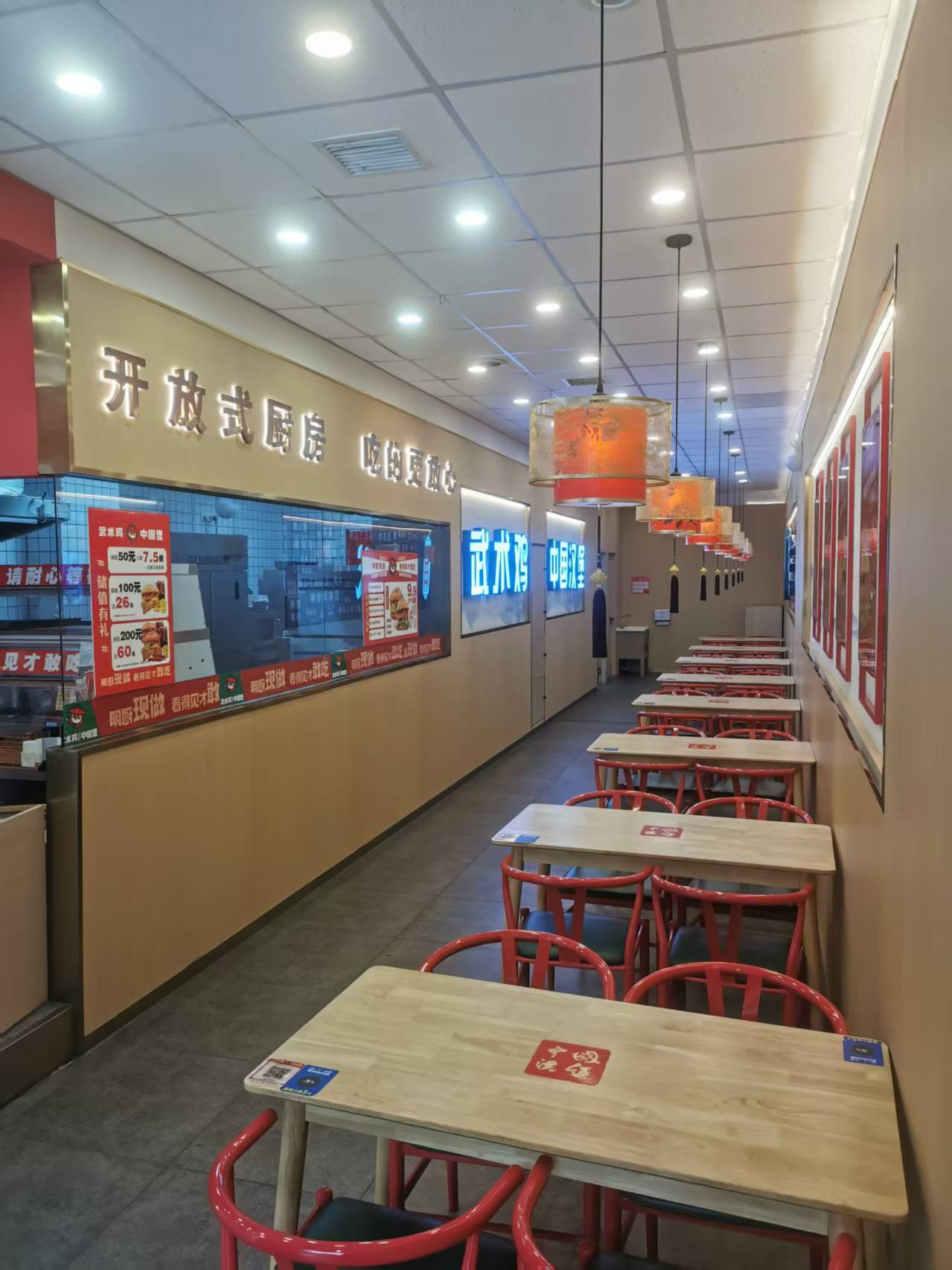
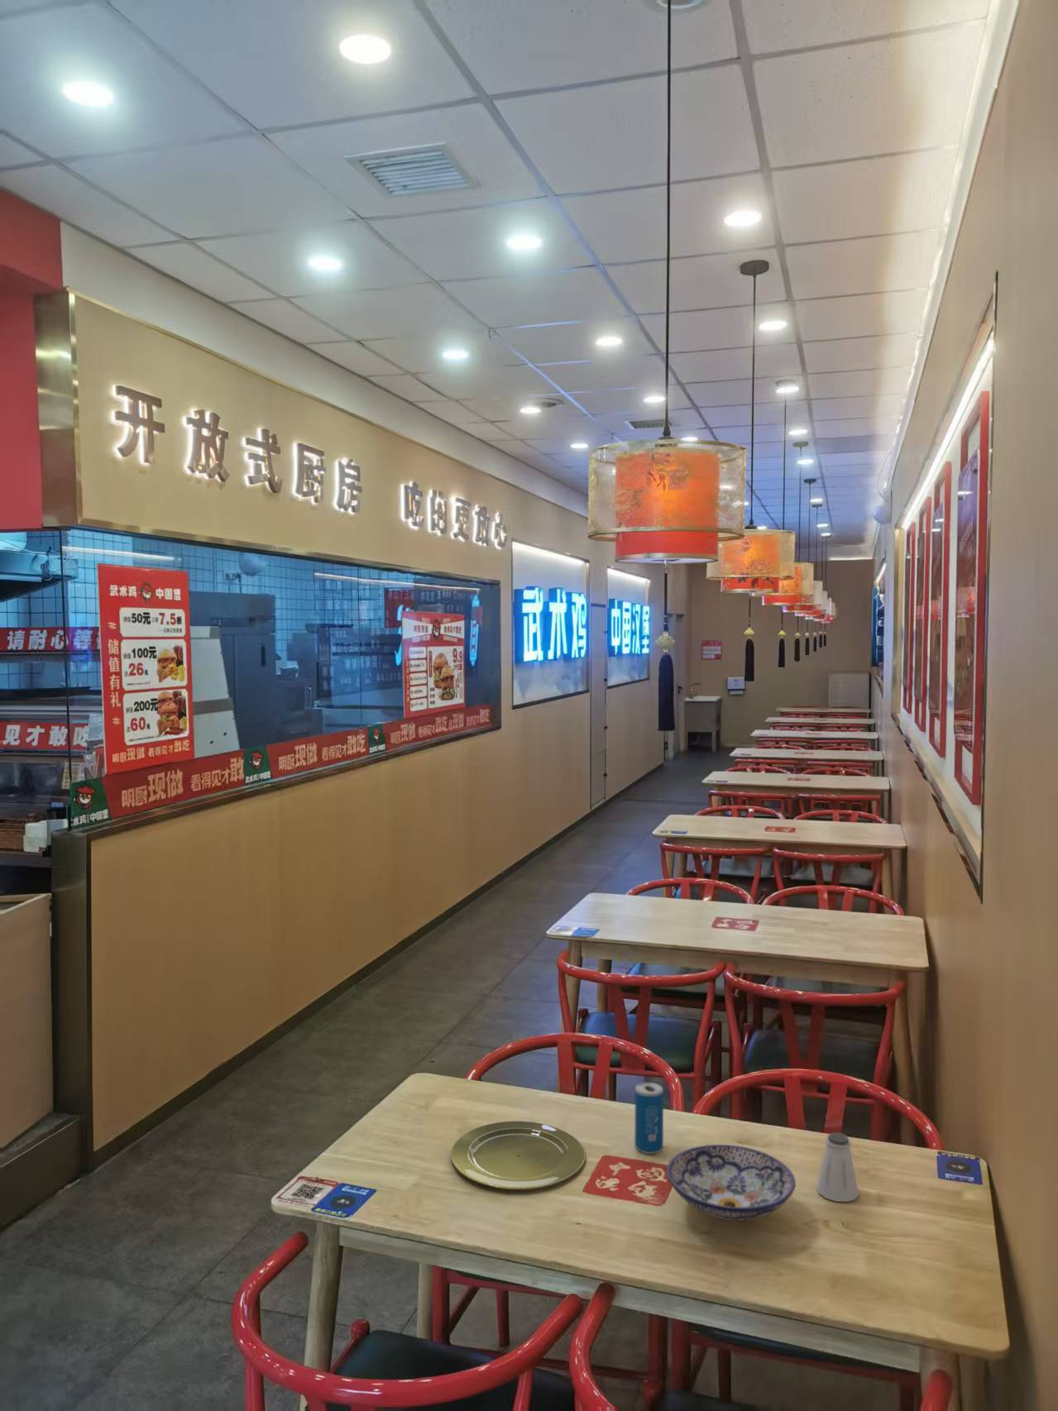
+ saltshaker [816,1131,859,1202]
+ plate [450,1121,587,1191]
+ bowl [666,1144,797,1222]
+ beverage can [633,1082,665,1154]
